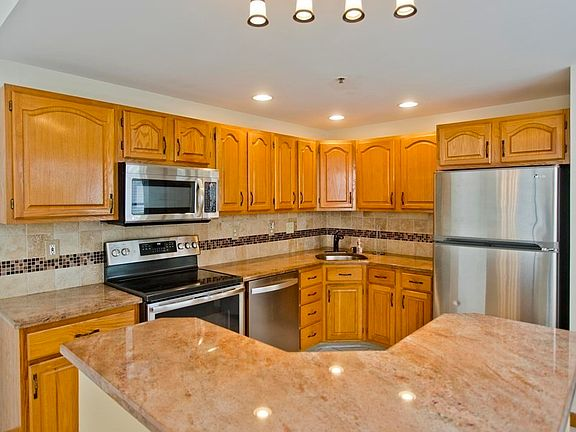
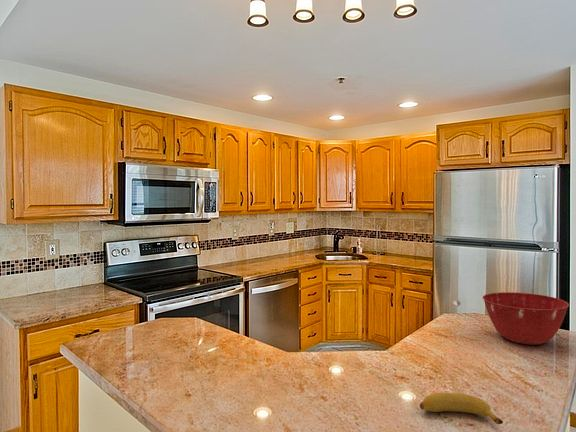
+ banana [419,392,504,425]
+ mixing bowl [482,291,570,346]
